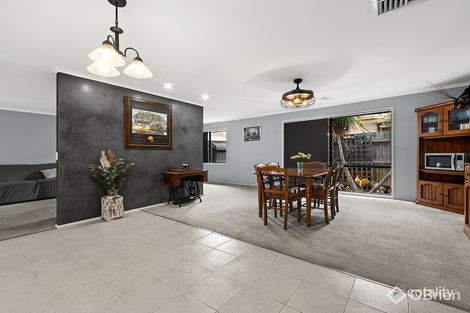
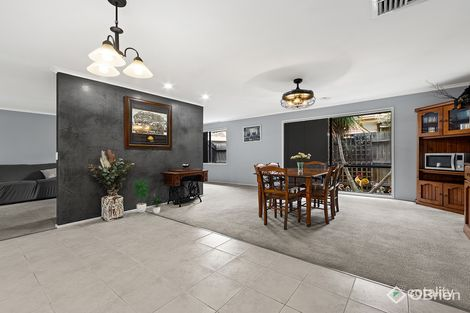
+ potted plant [132,179,165,214]
